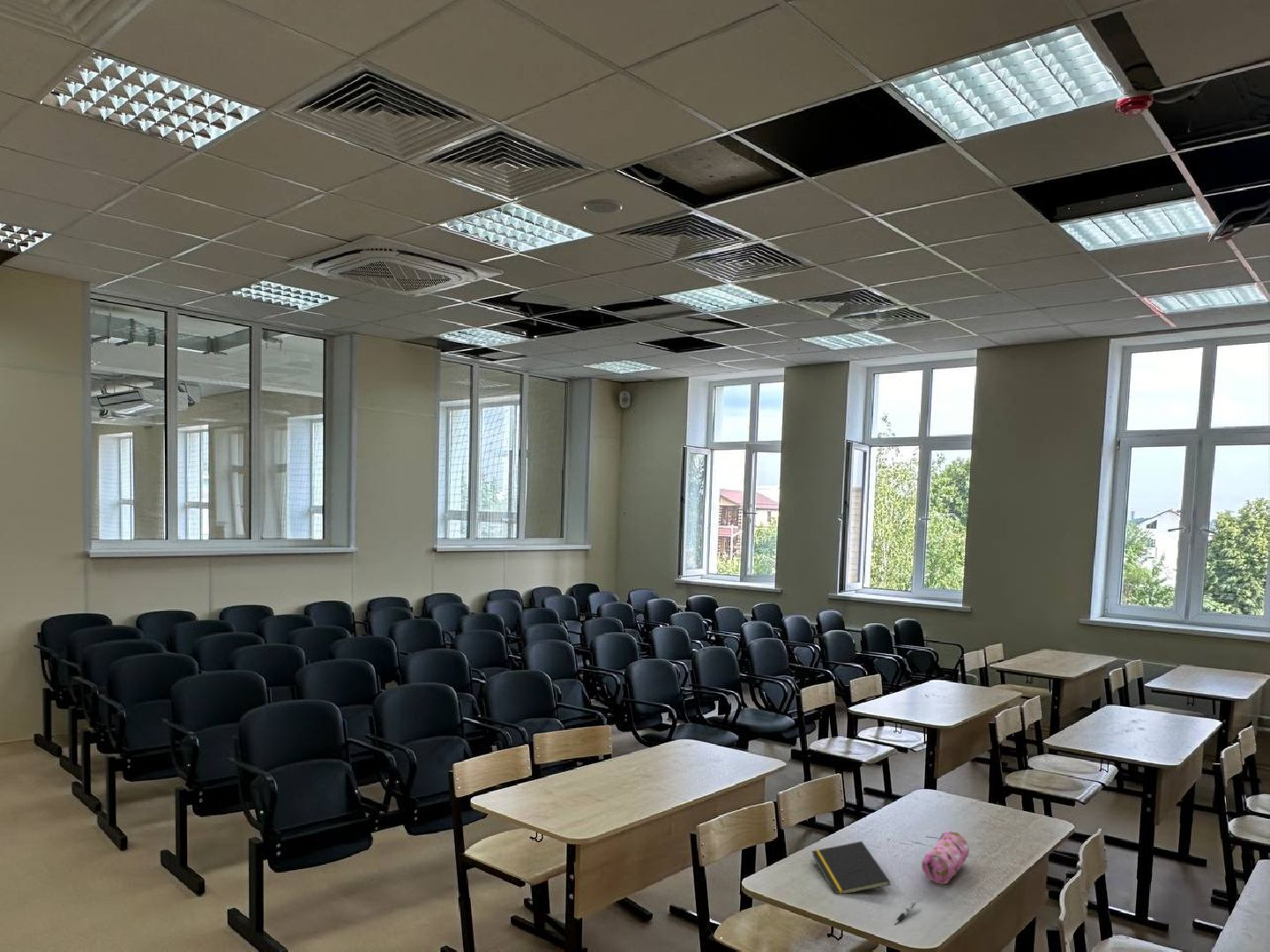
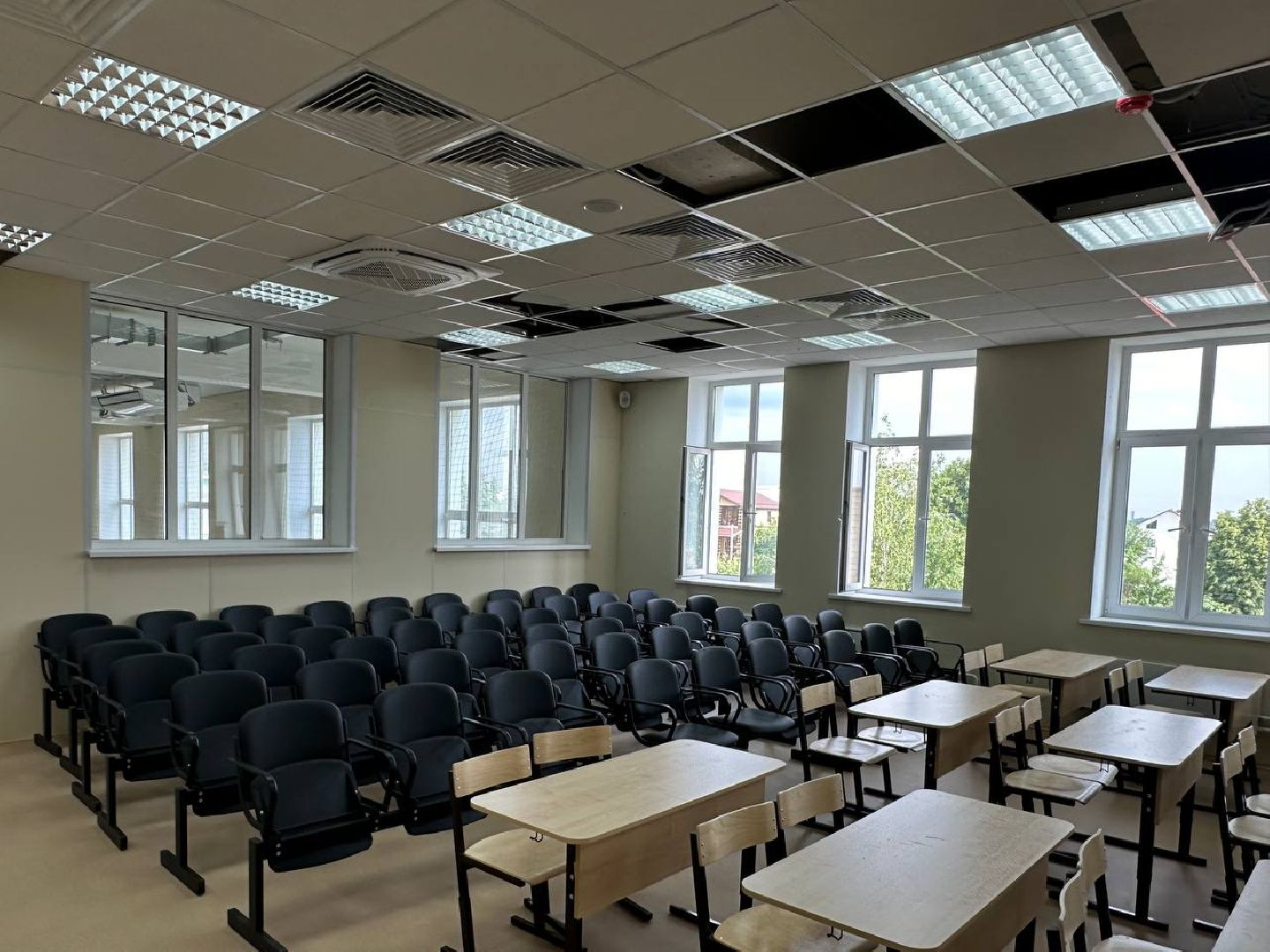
- pencil case [921,830,970,885]
- notepad [811,840,892,895]
- pen [893,899,917,926]
